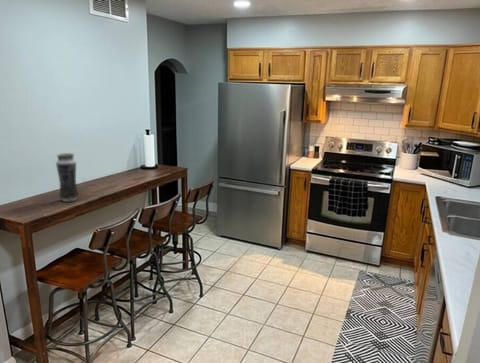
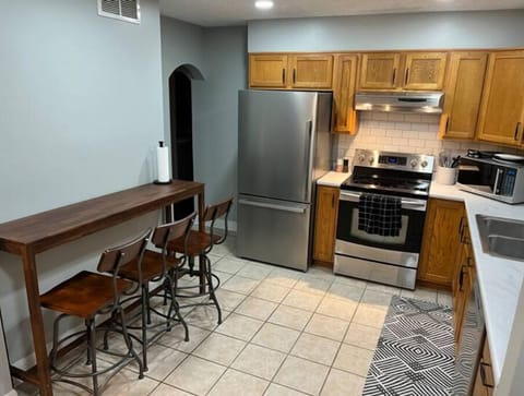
- vase [55,152,80,203]
